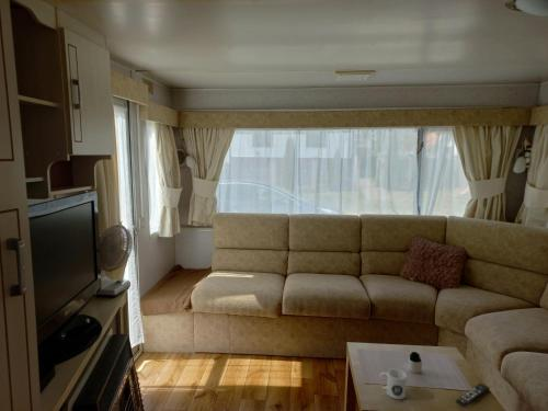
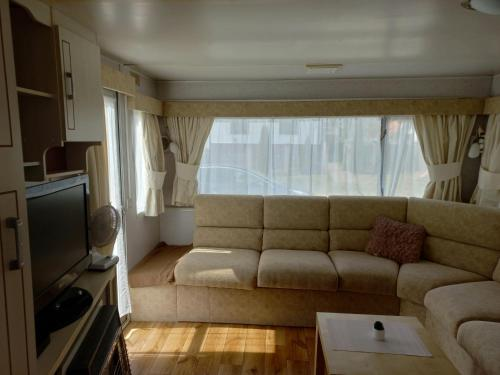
- mug [378,368,408,400]
- remote control [455,383,490,408]
